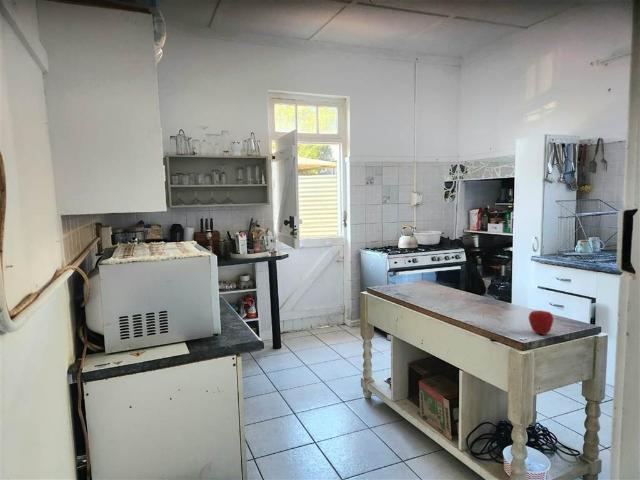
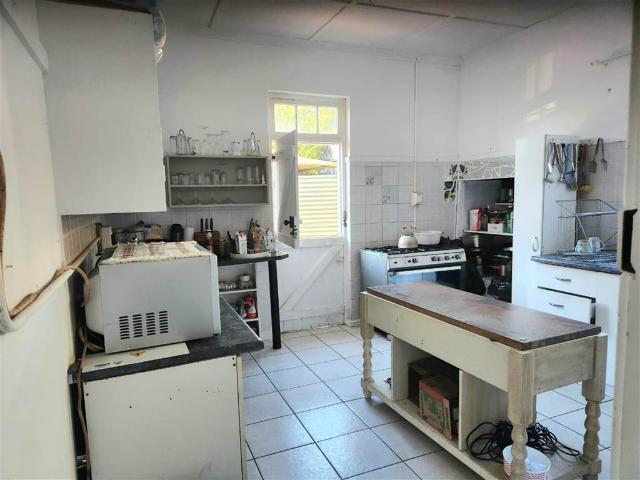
- apple [528,310,554,336]
